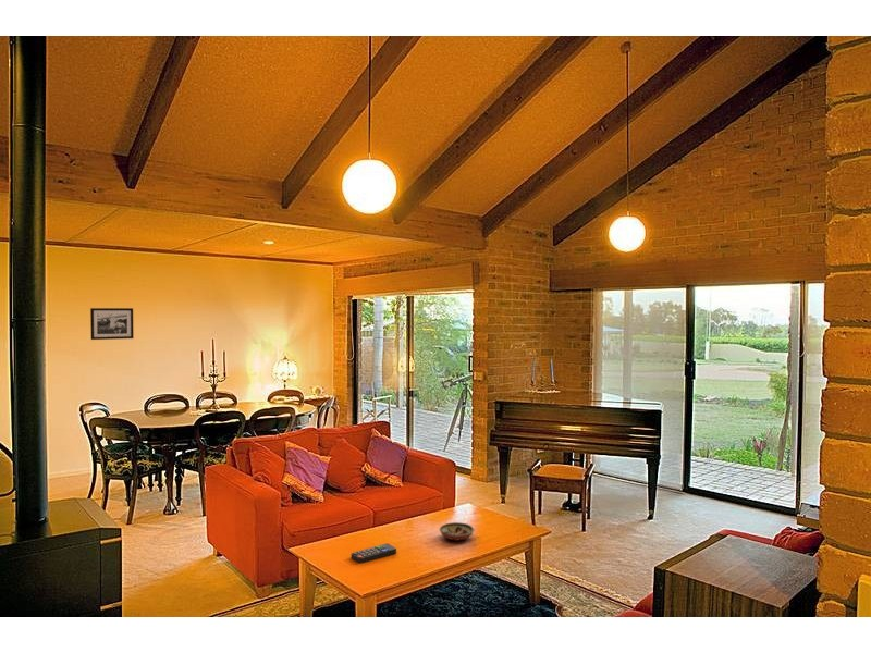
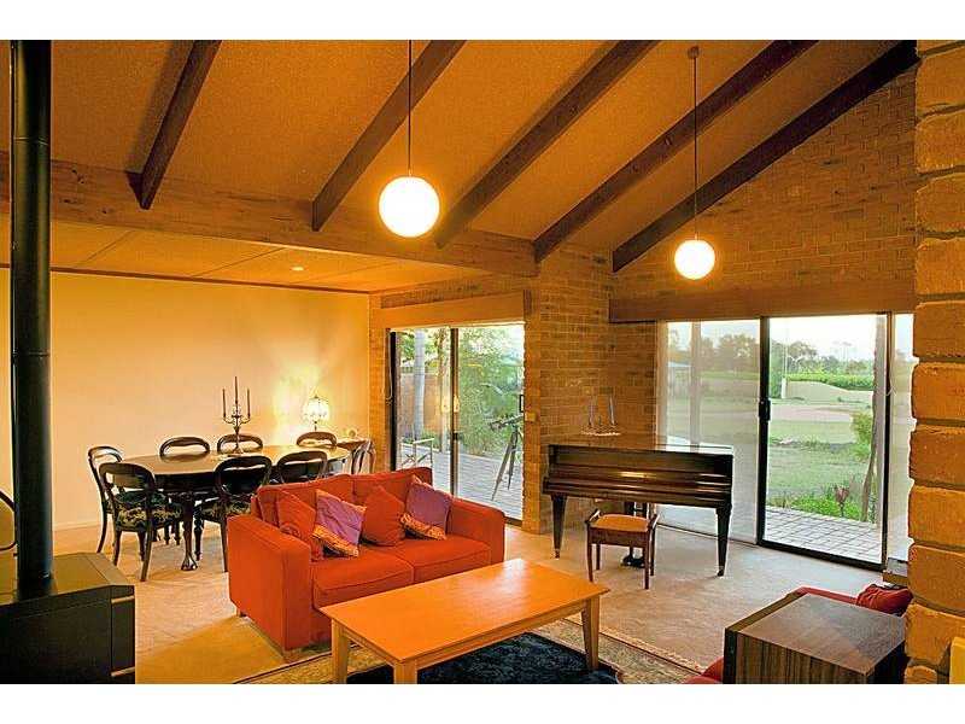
- remote control [349,542,397,564]
- picture frame [89,307,135,341]
- decorative bowl [439,521,476,542]
